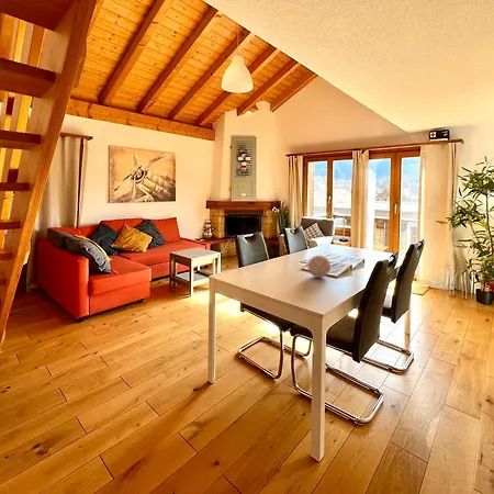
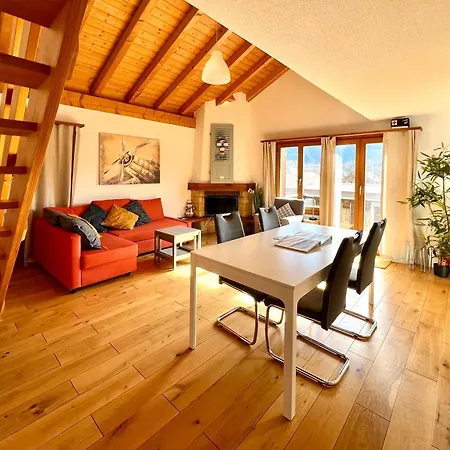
- decorative ball [306,255,332,279]
